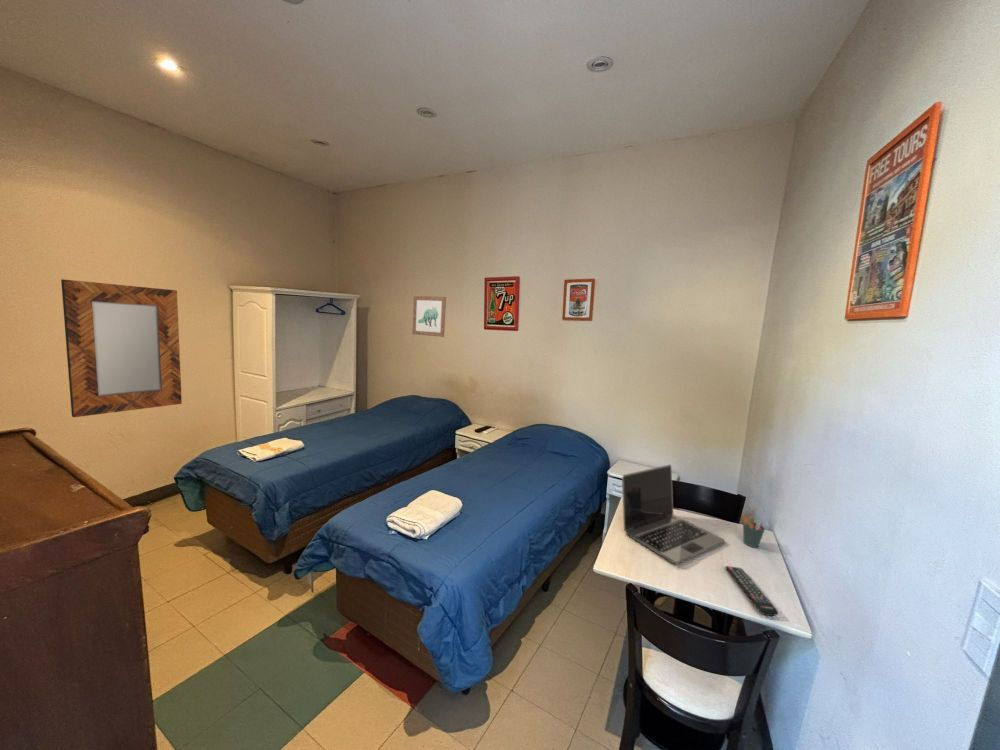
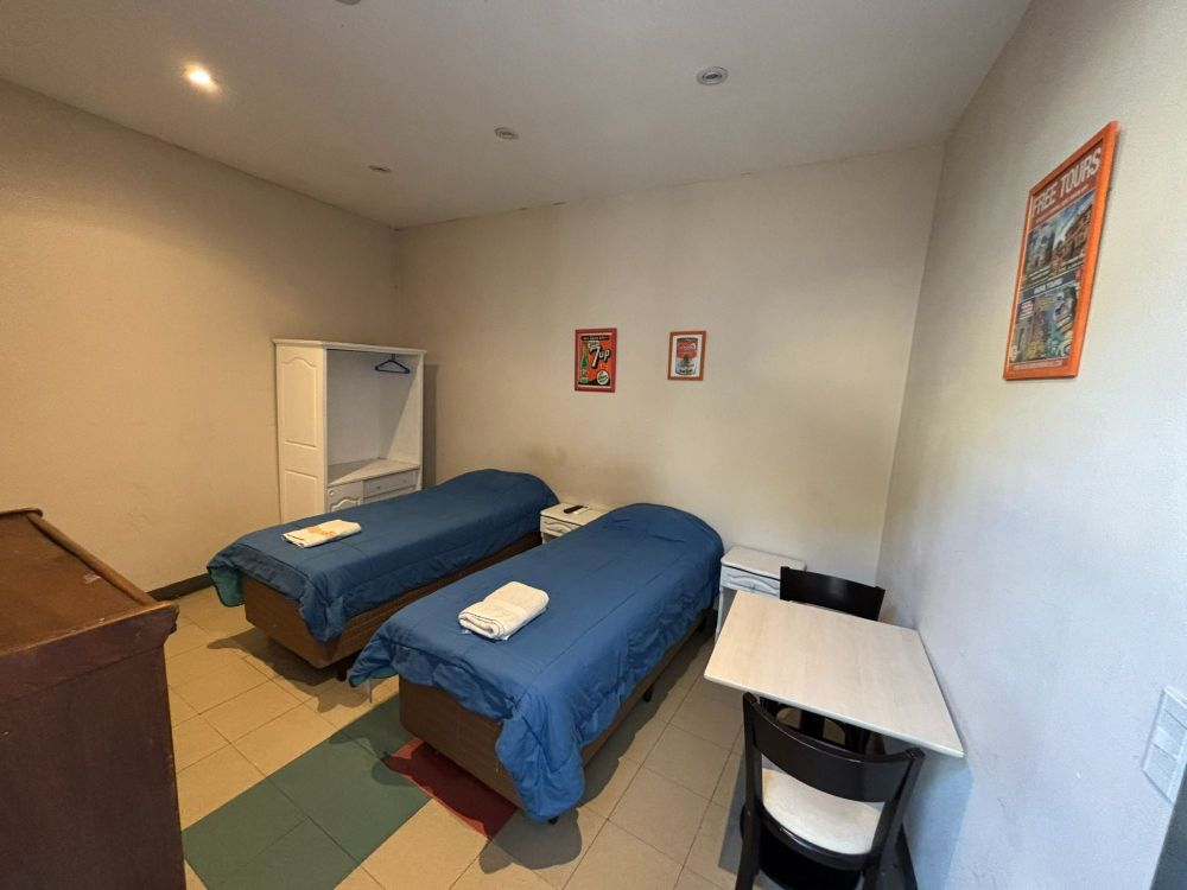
- remote control [724,565,779,617]
- laptop [621,464,726,565]
- pen holder [742,515,766,548]
- wall art [411,295,447,338]
- home mirror [60,278,183,418]
